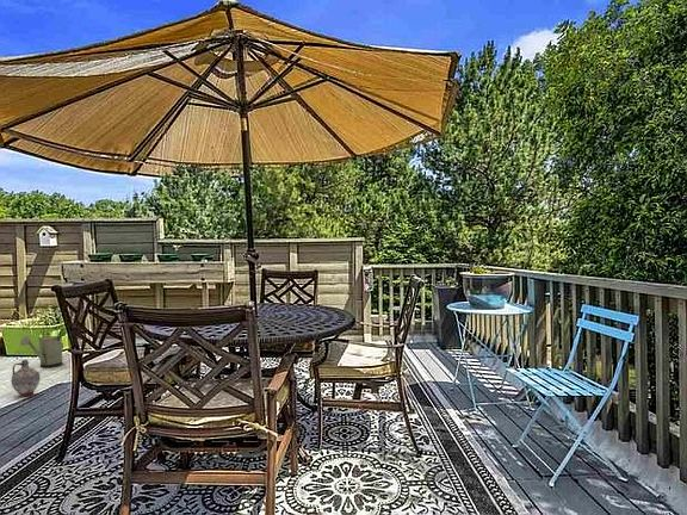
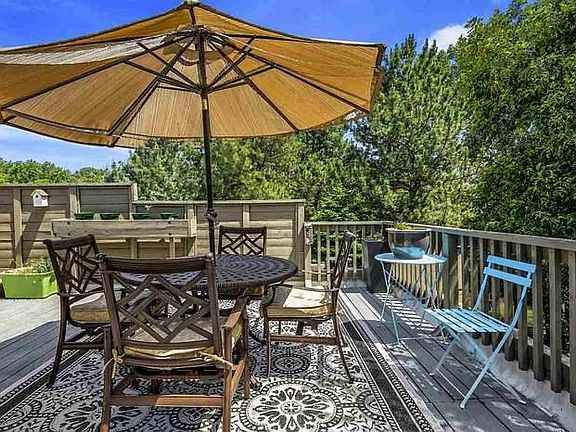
- ceramic jug [10,359,42,398]
- watering can [19,327,64,368]
